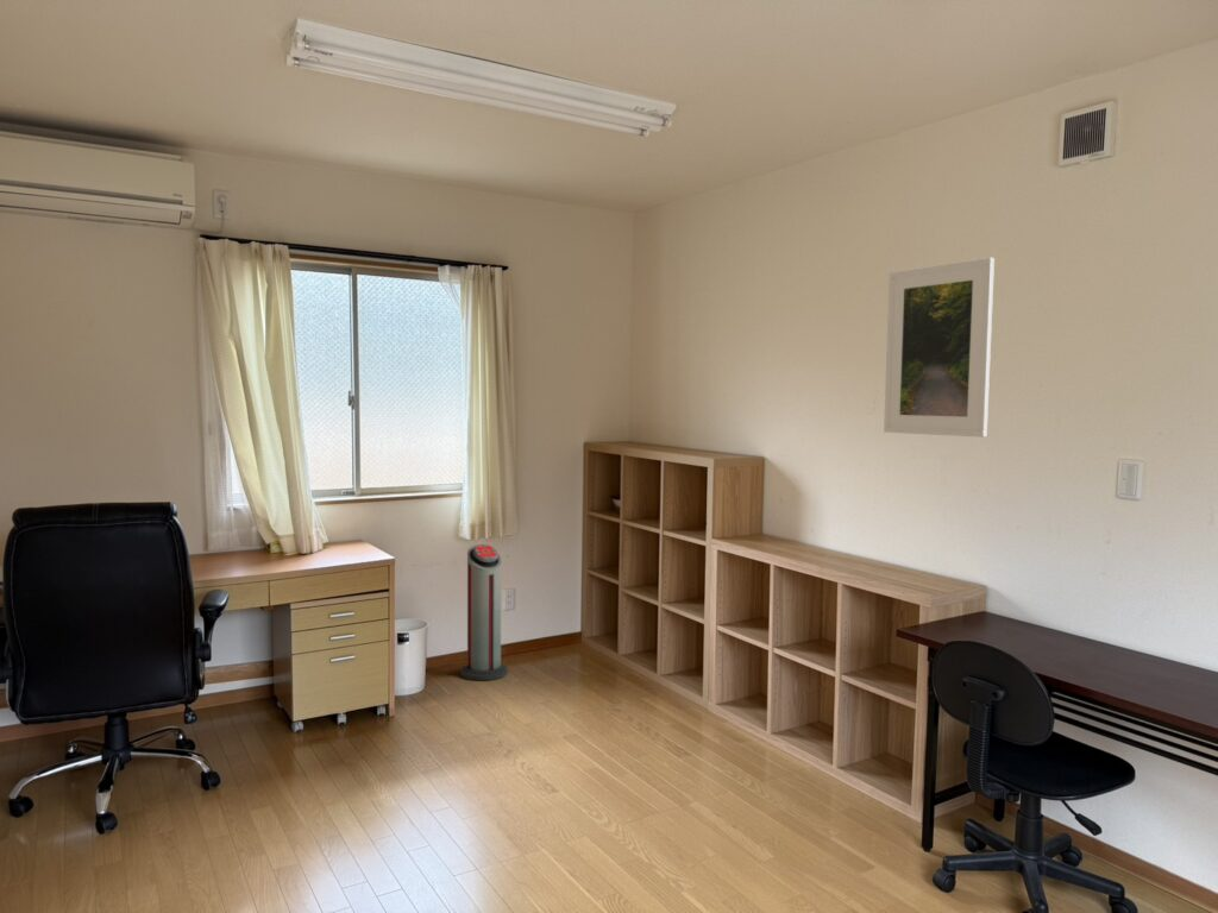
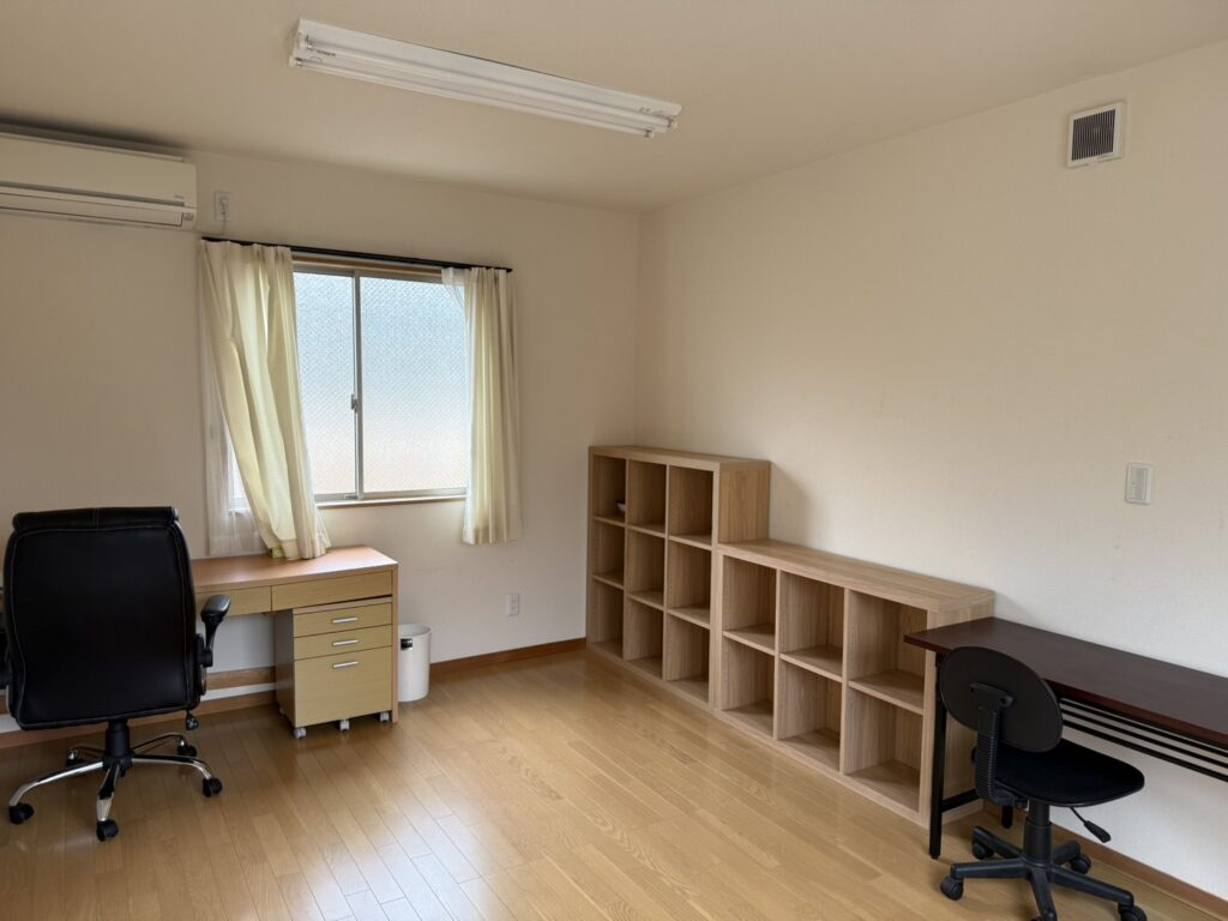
- air purifier [459,543,509,682]
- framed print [883,257,996,439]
